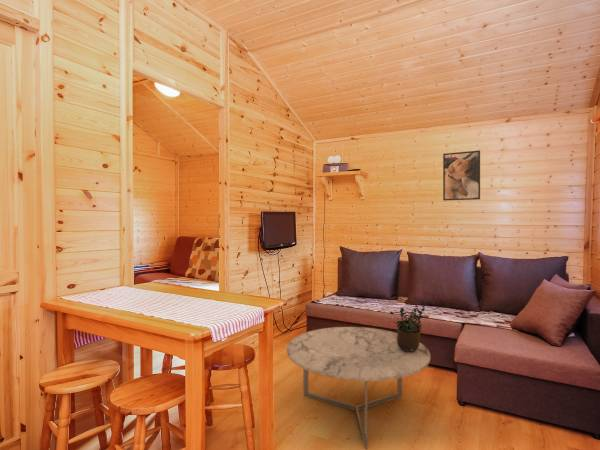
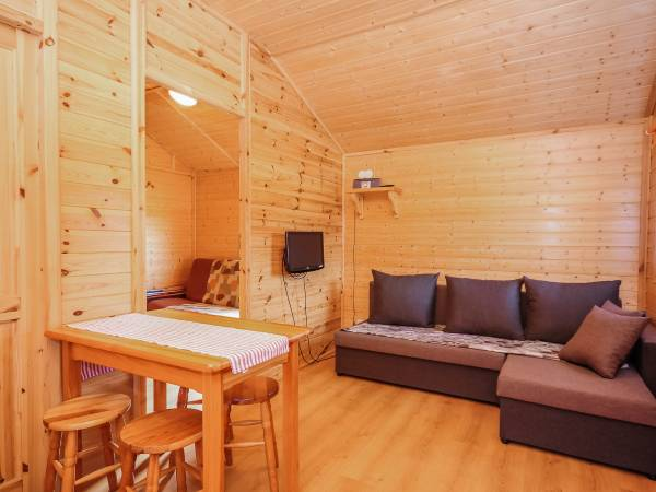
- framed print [442,149,481,202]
- coffee table [285,326,431,450]
- potted plant [389,297,428,353]
